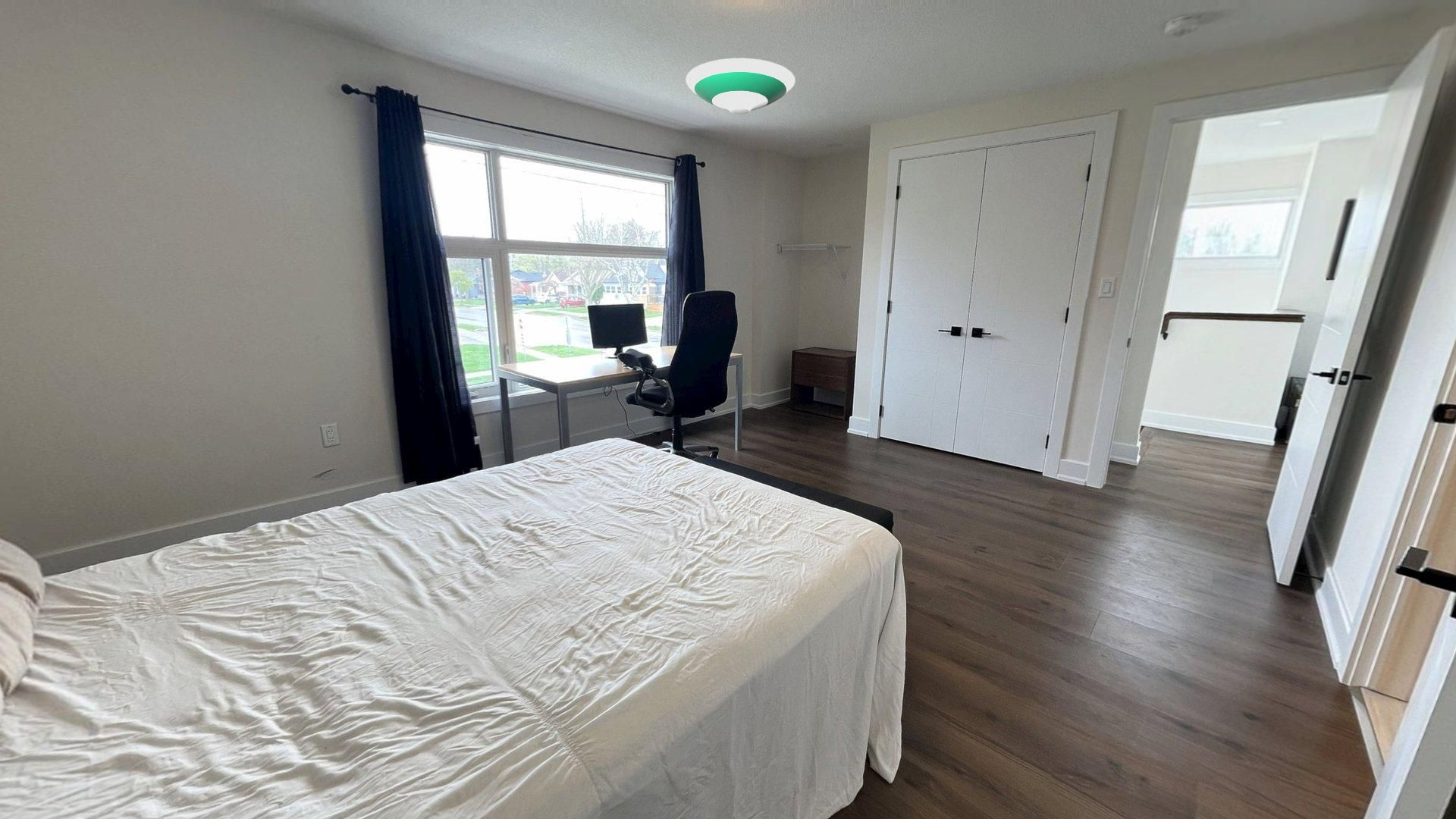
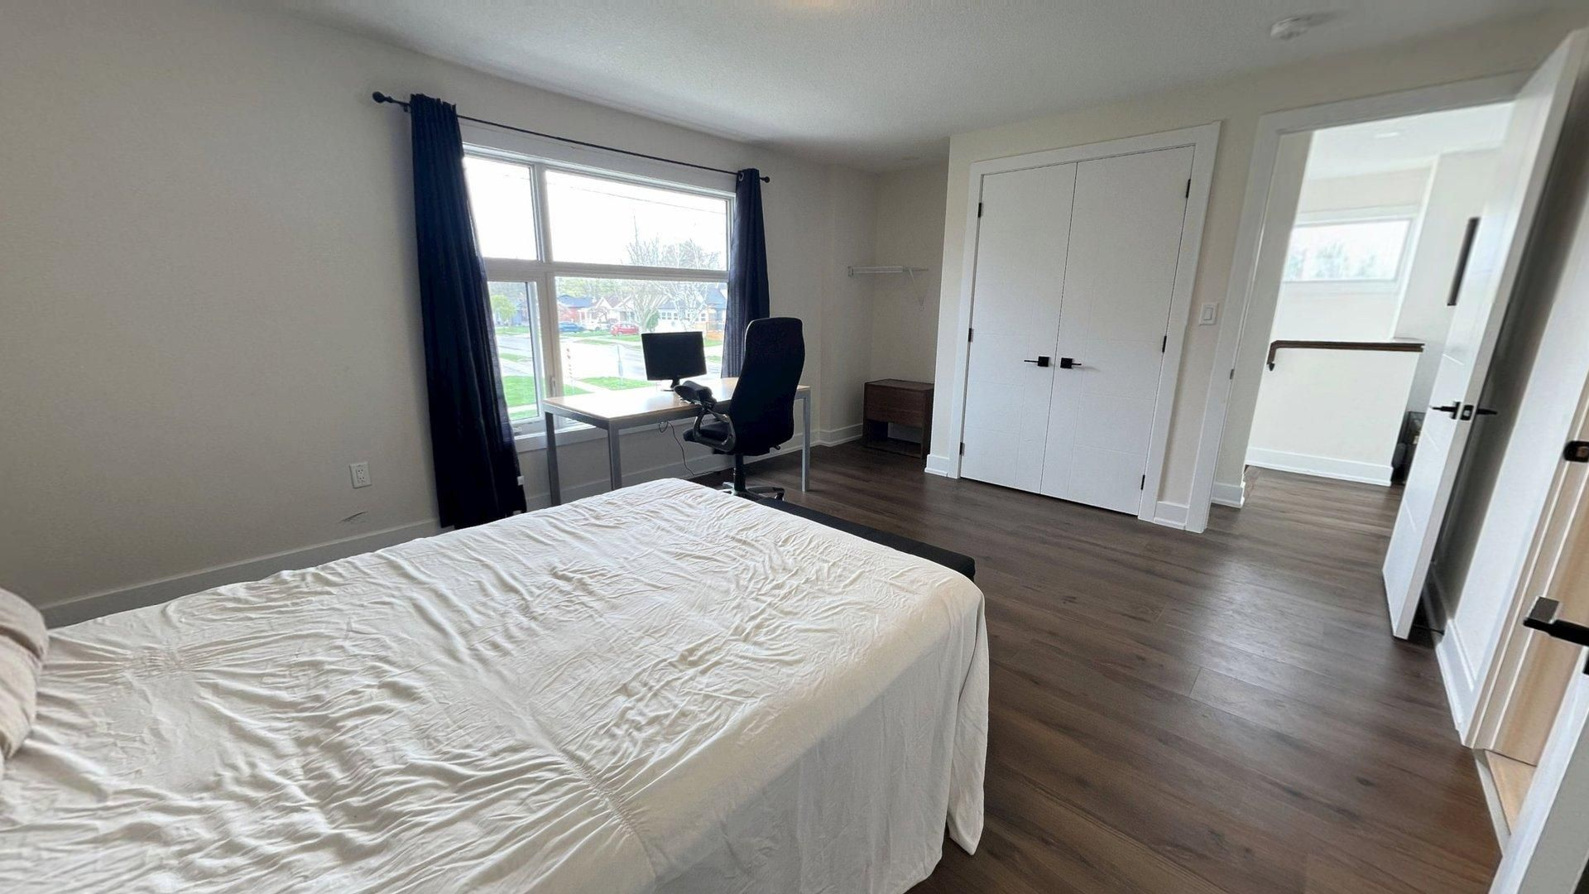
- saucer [685,58,796,115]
